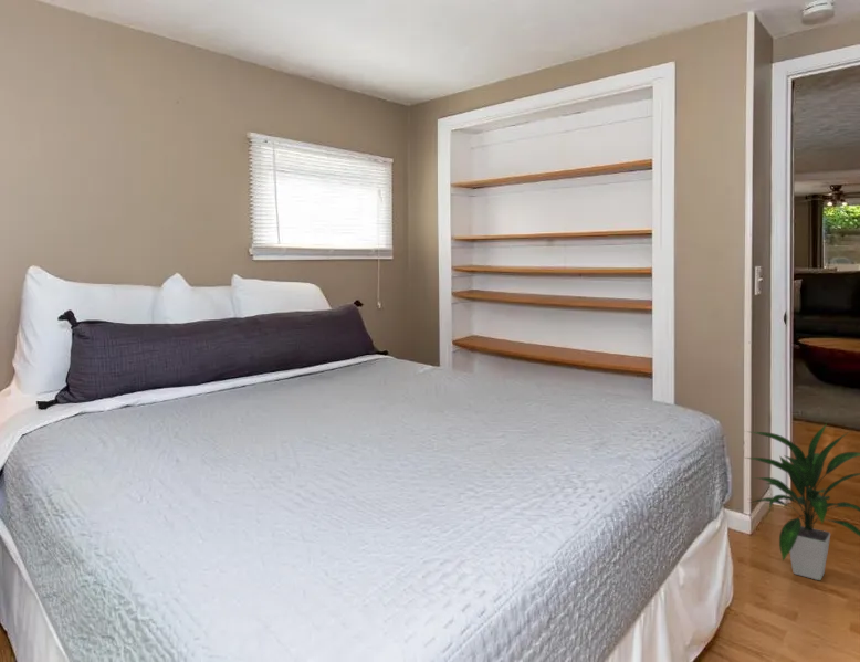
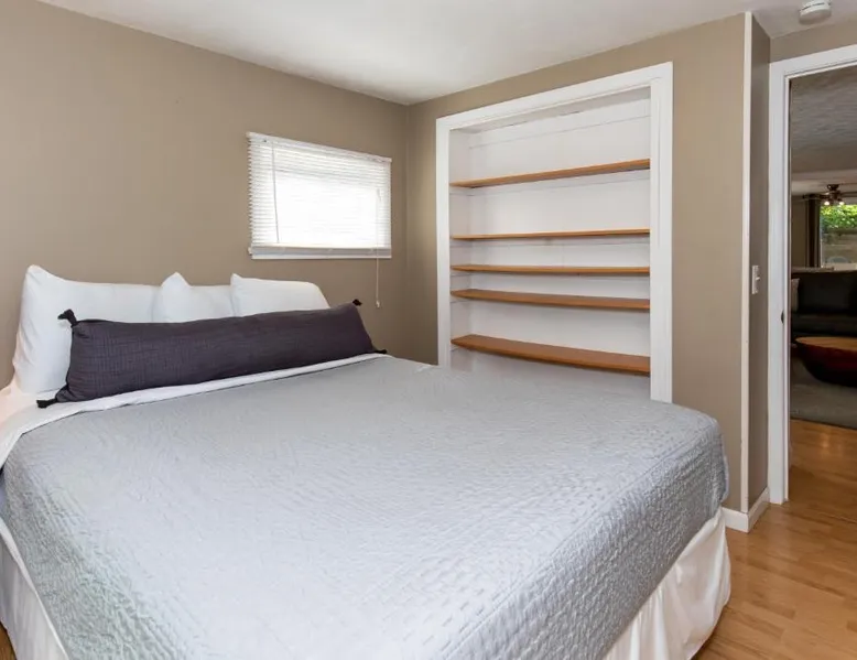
- indoor plant [745,422,860,581]
